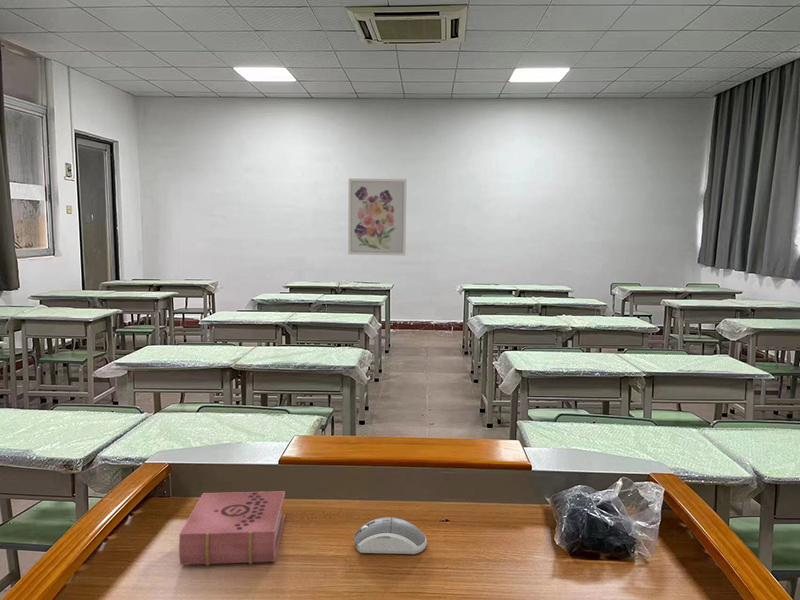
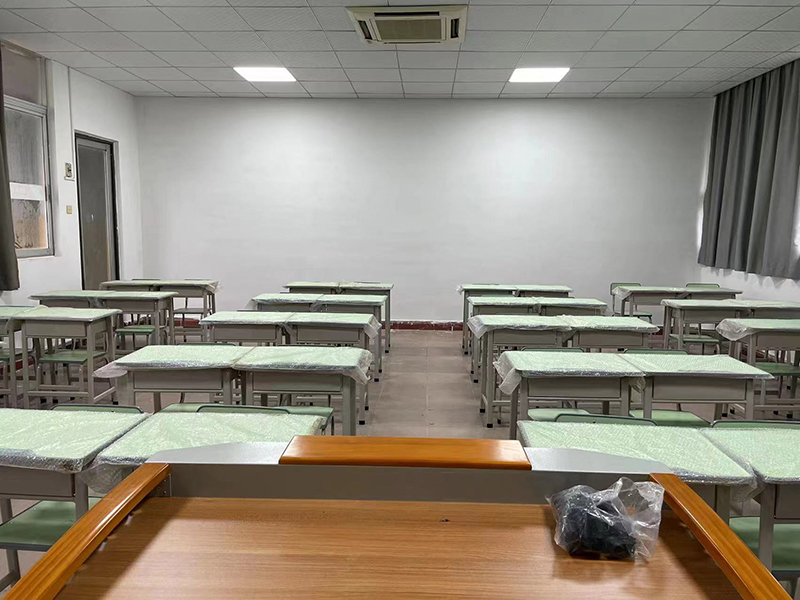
- computer mouse [353,516,428,555]
- wall art [347,178,408,256]
- book [178,490,286,566]
